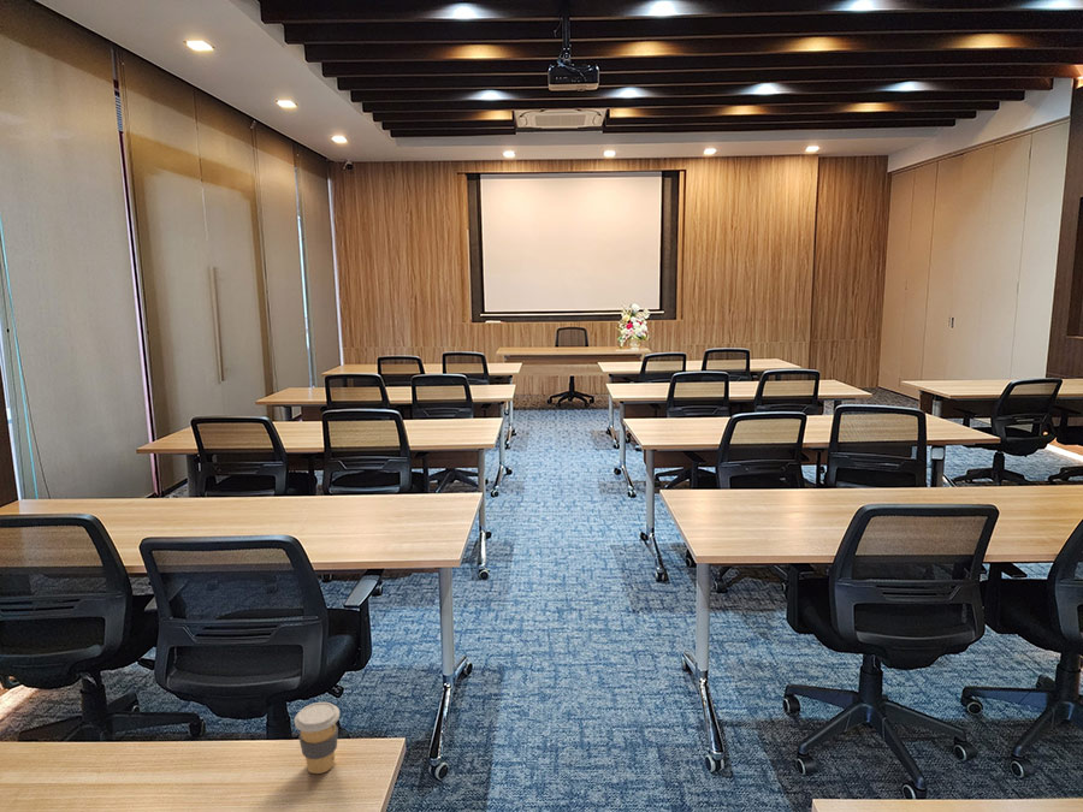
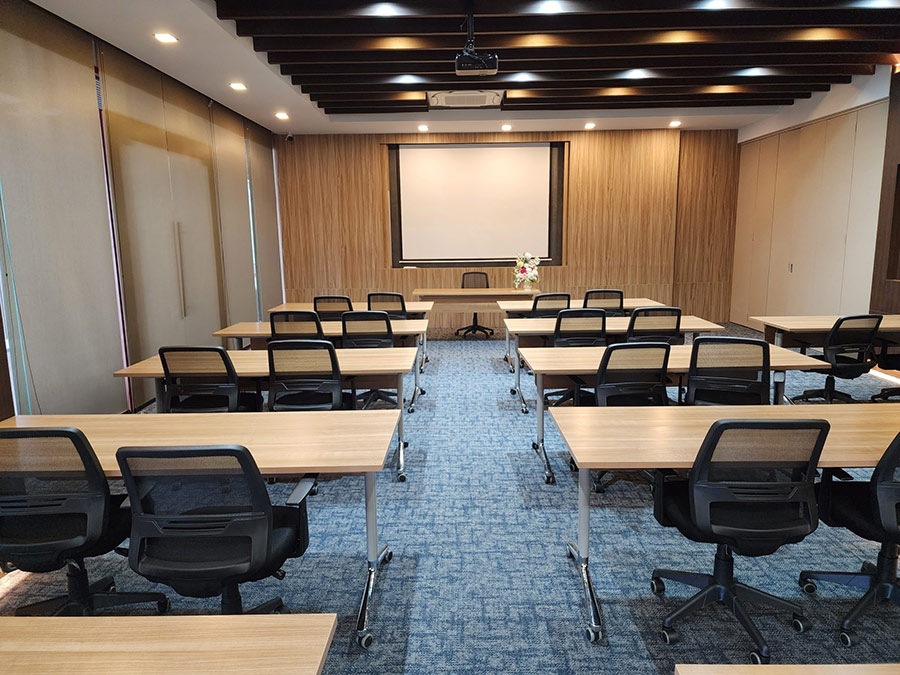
- coffee cup [294,701,341,775]
